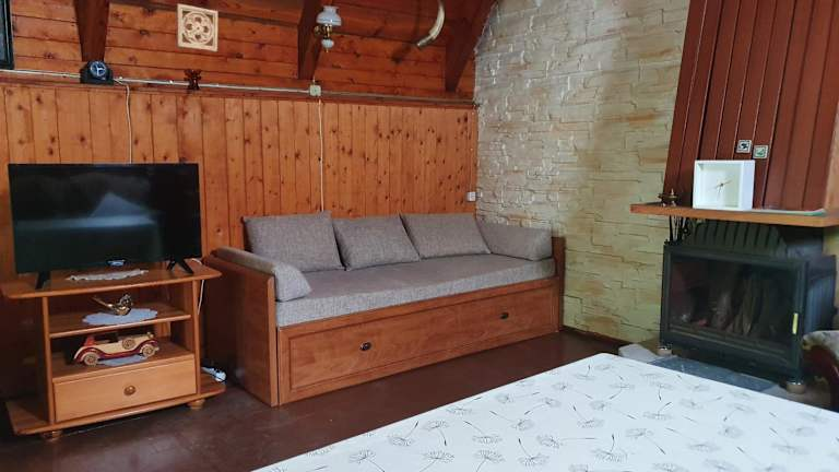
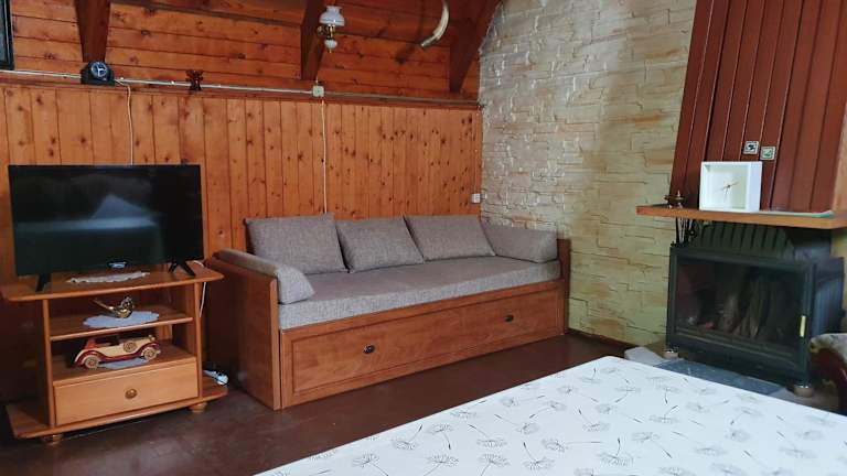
- wall ornament [176,3,220,52]
